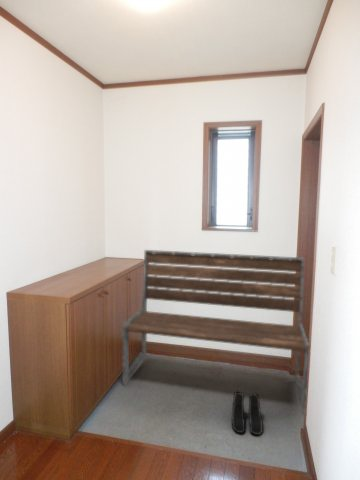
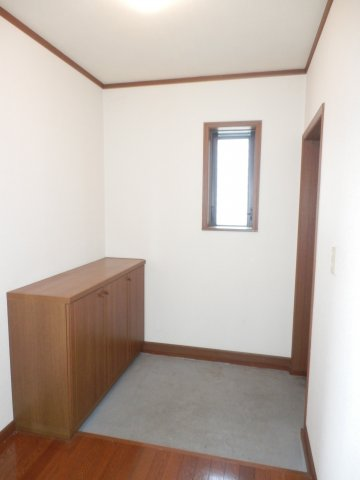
- boots [231,390,264,436]
- bench [121,249,310,416]
